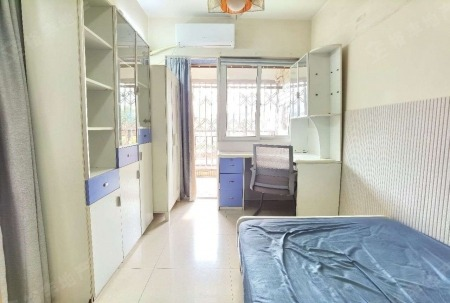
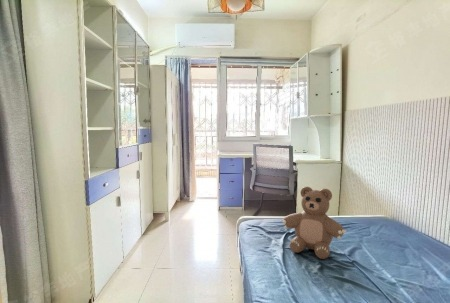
+ teddy bear [280,186,348,260]
